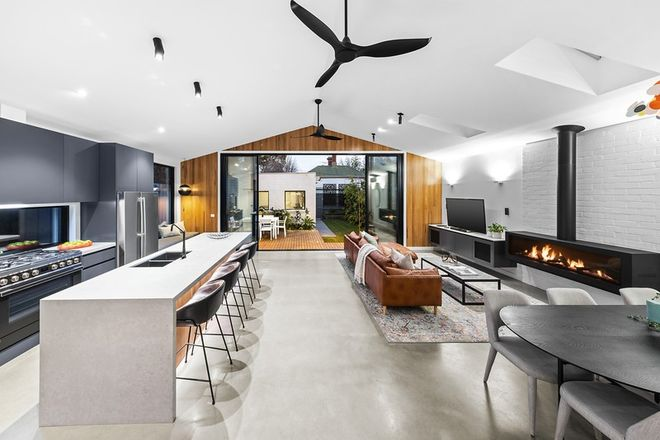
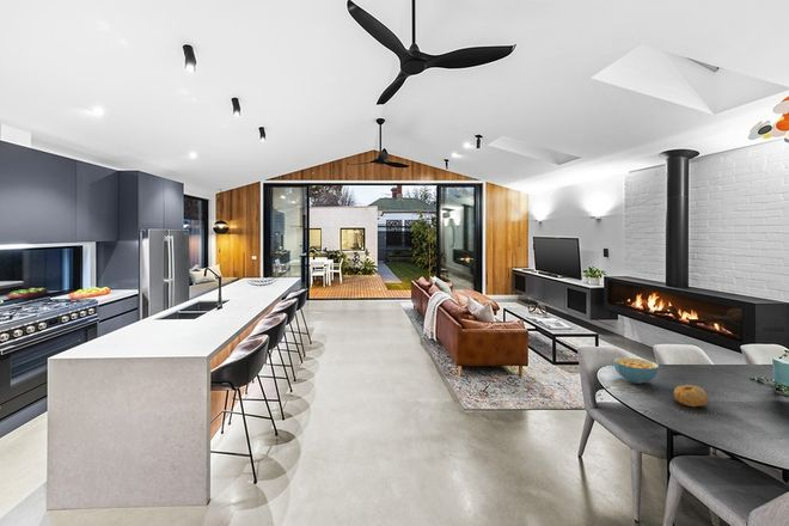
+ fruit [673,384,709,408]
+ cereal bowl [612,356,660,385]
